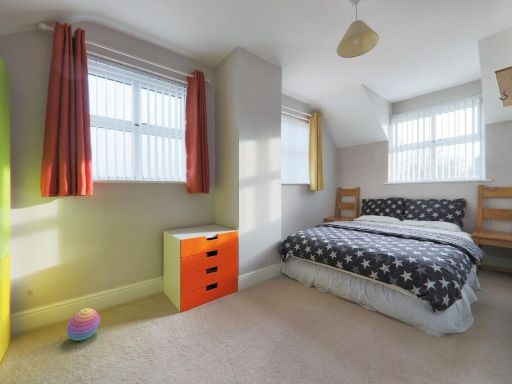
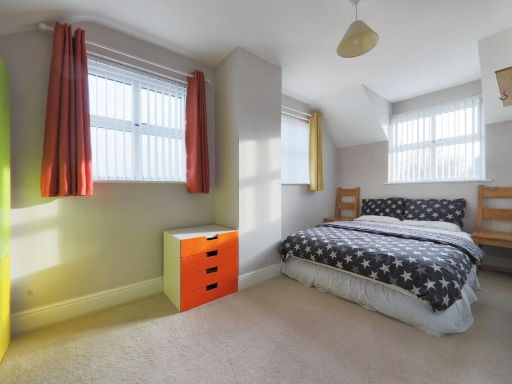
- stacking toy [66,307,101,342]
